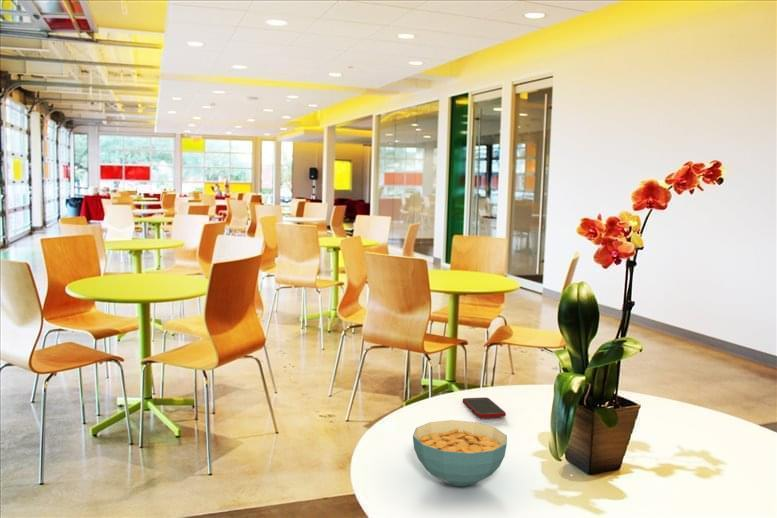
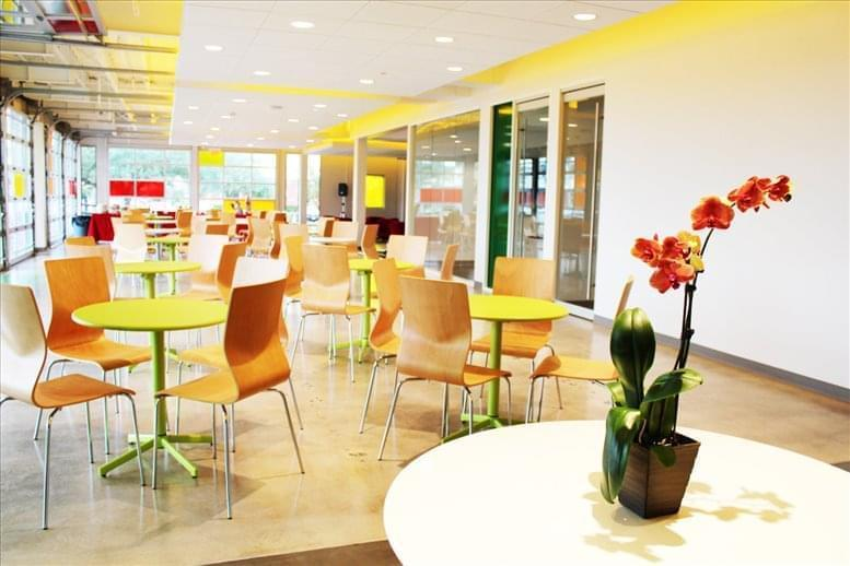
- cell phone [462,396,507,419]
- cereal bowl [412,419,508,487]
